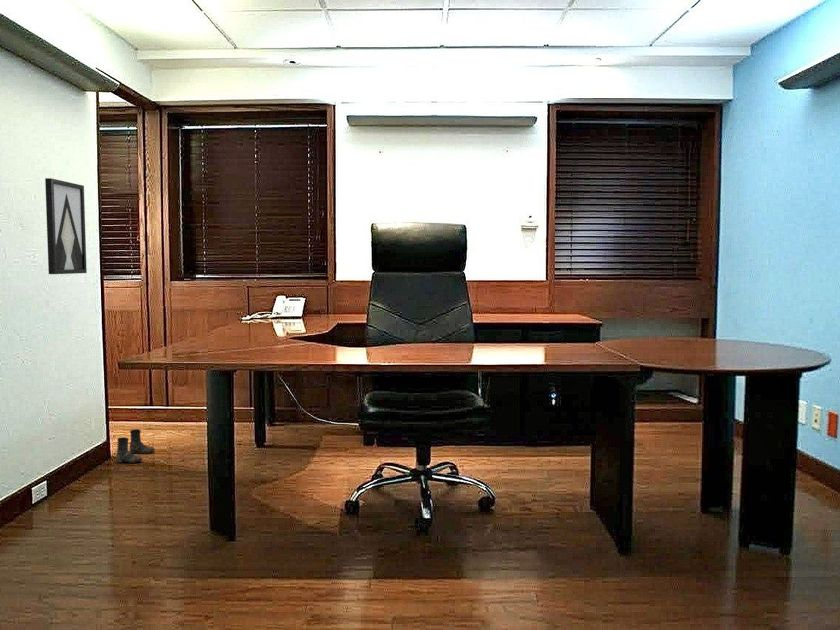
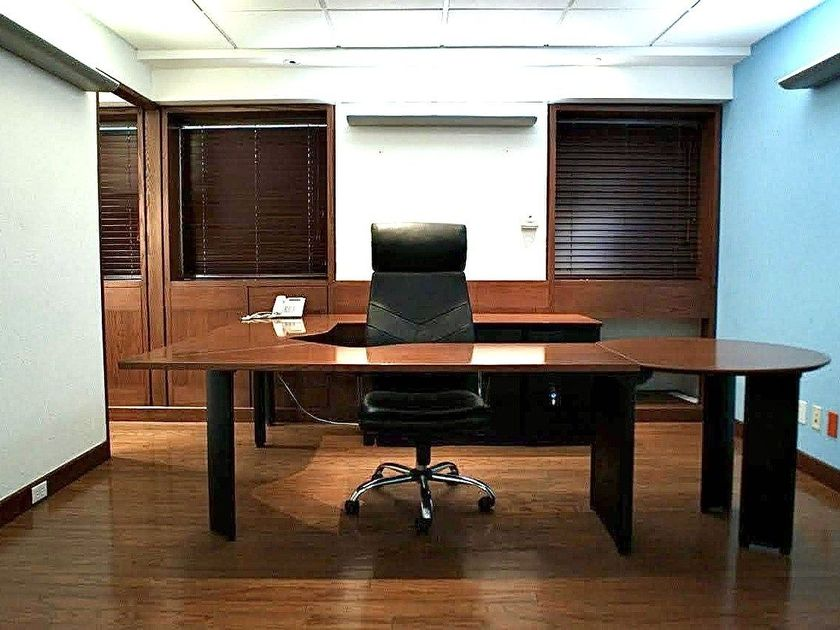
- wall art [44,177,88,275]
- boots [116,428,156,464]
